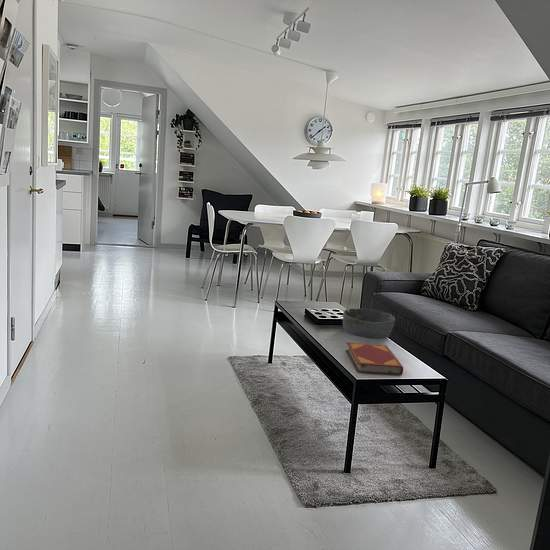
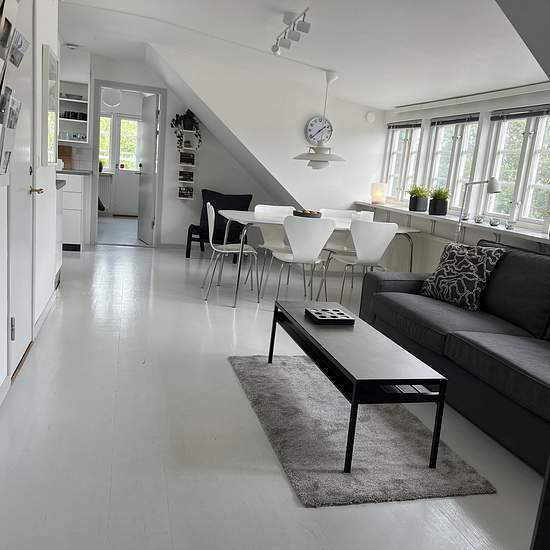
- bowl [342,308,396,340]
- hardback book [345,342,404,376]
